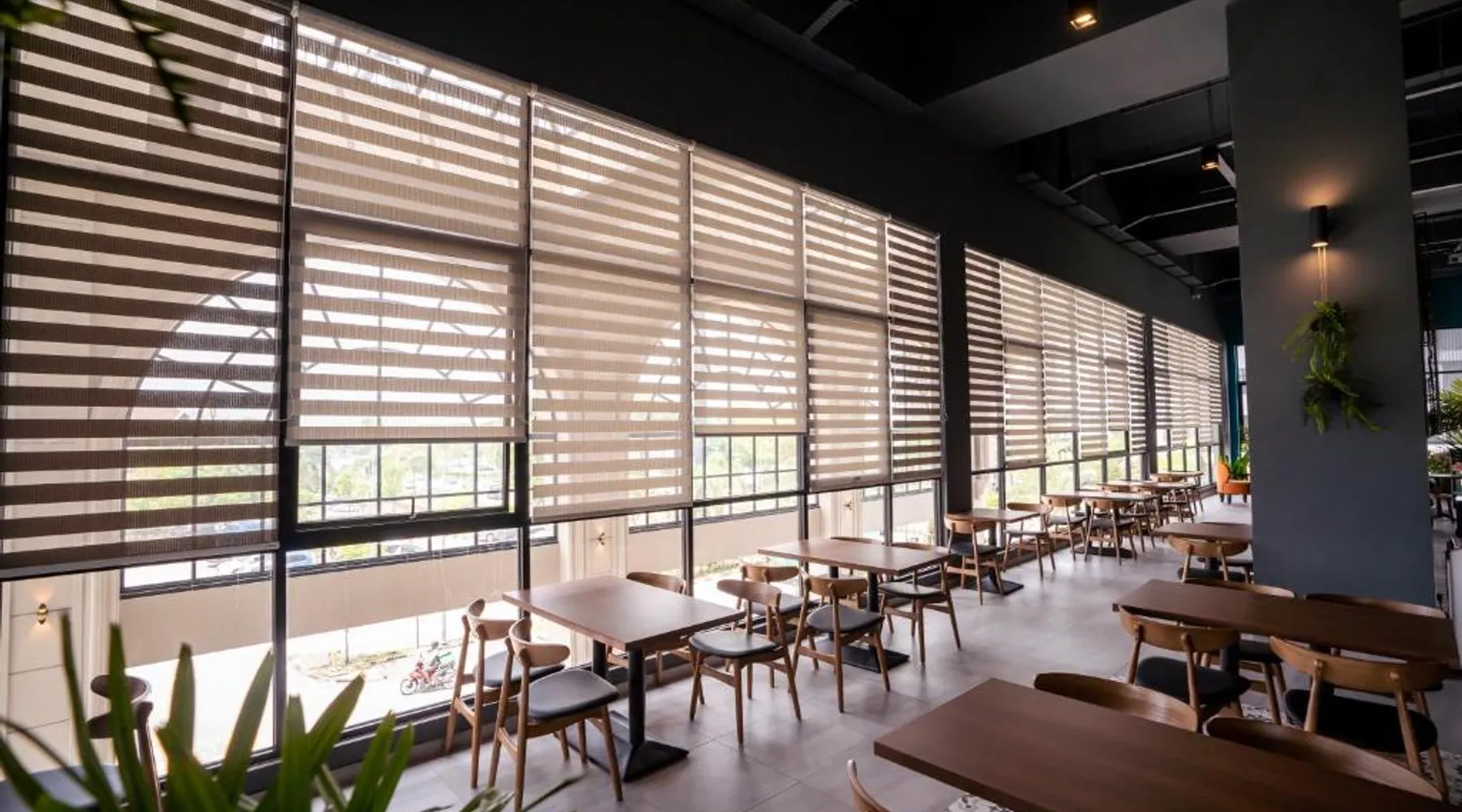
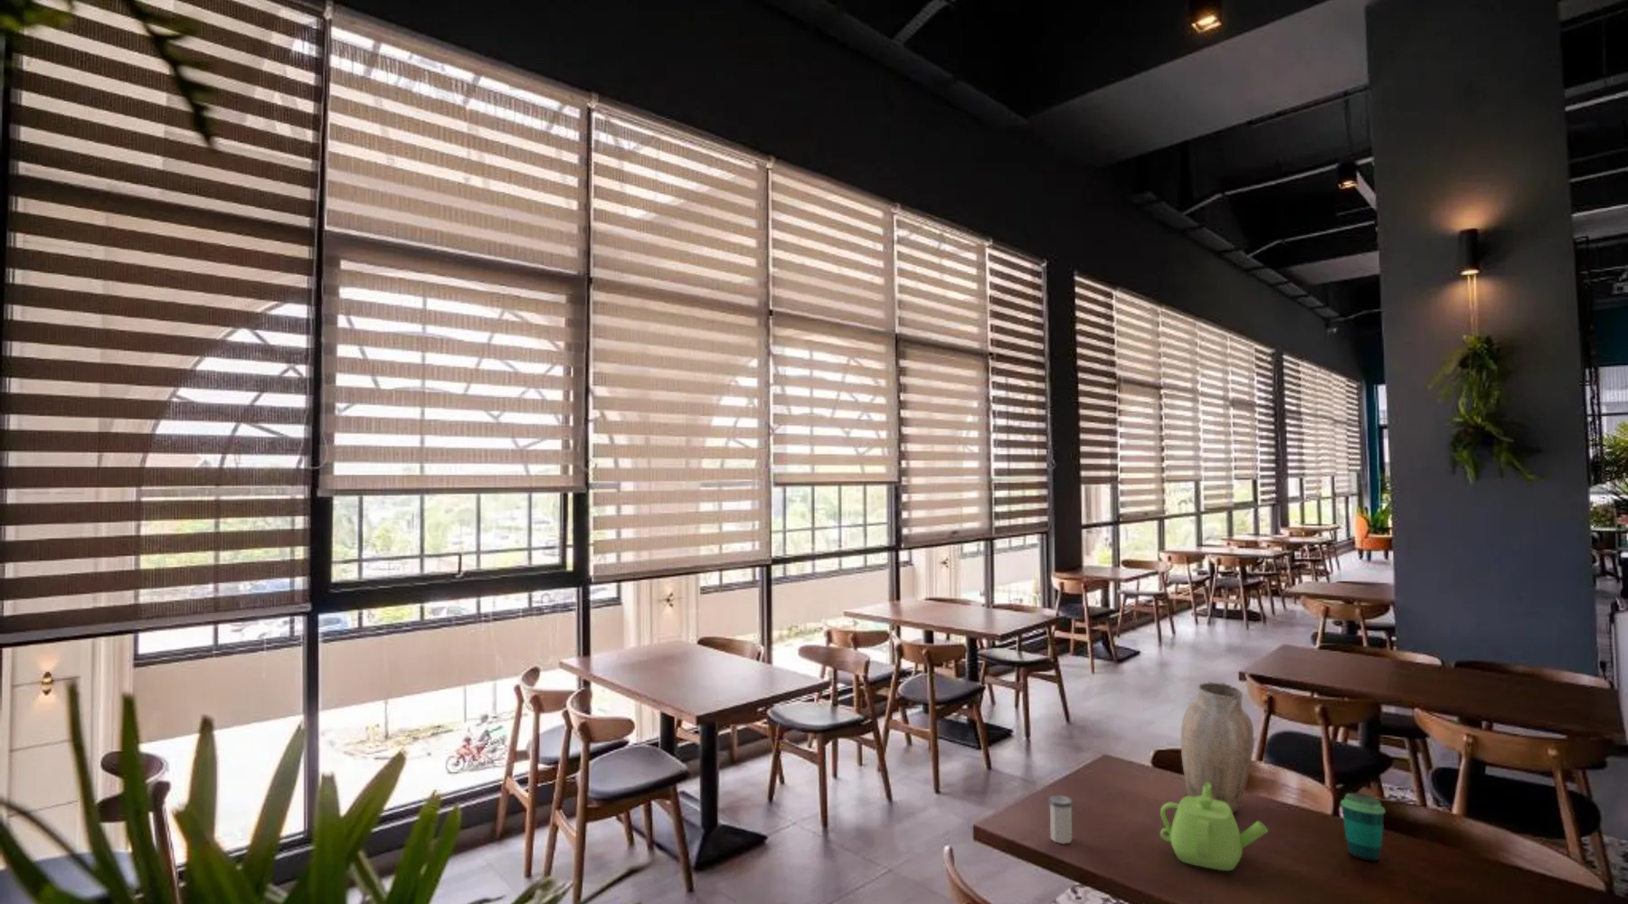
+ cup [1340,792,1385,862]
+ vase [1180,680,1255,814]
+ teapot [1159,782,1269,872]
+ salt shaker [1048,794,1072,844]
